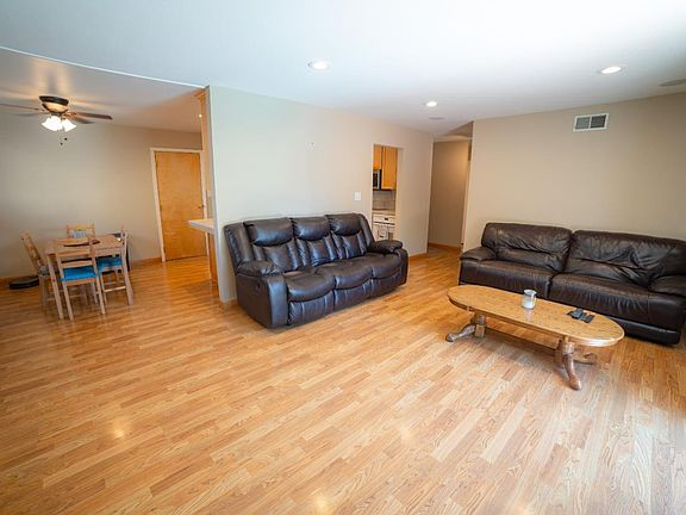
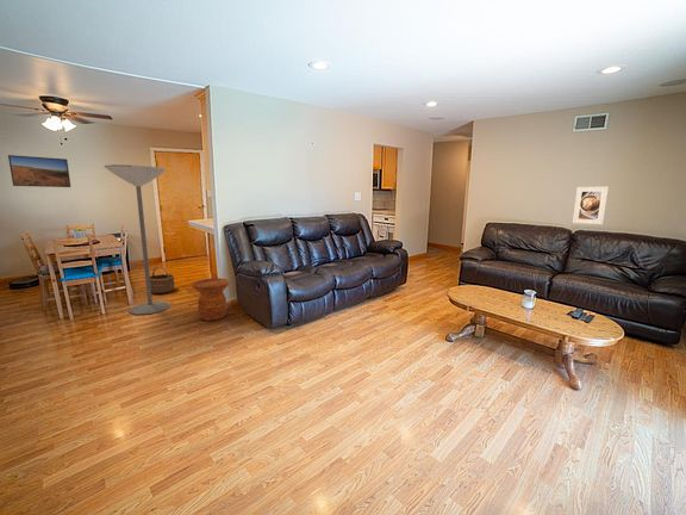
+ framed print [572,186,610,225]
+ wicker basket [150,265,175,294]
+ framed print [7,154,71,188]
+ side table [191,277,230,322]
+ floor lamp [104,163,172,316]
